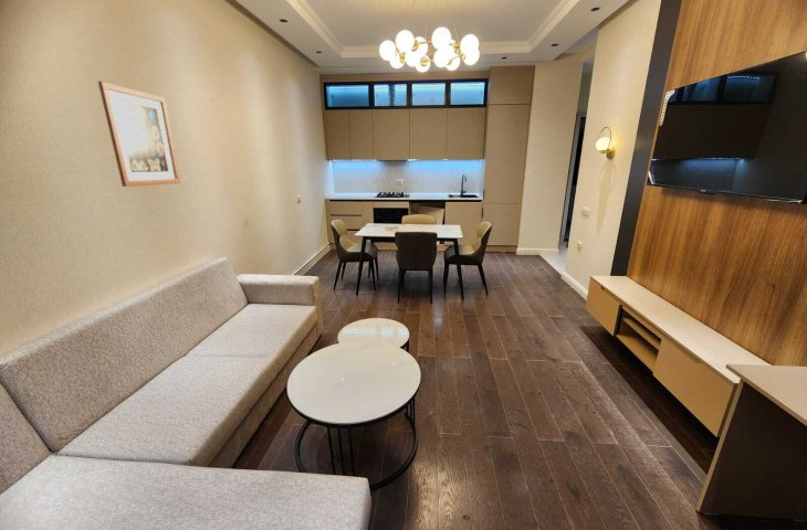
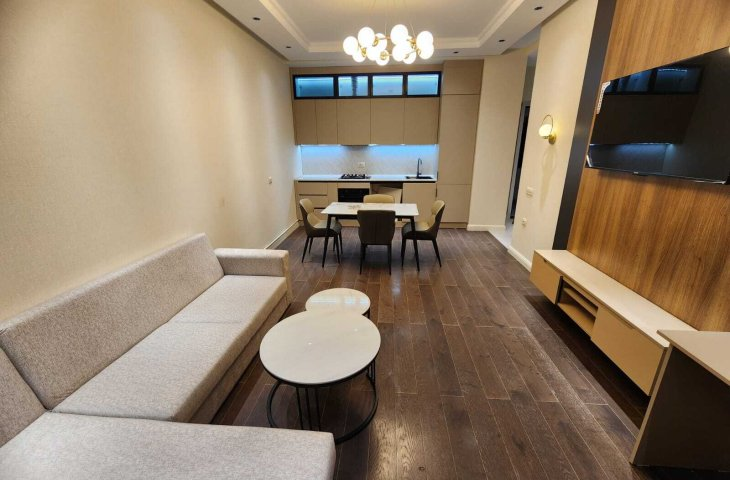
- wall art [97,81,181,188]
